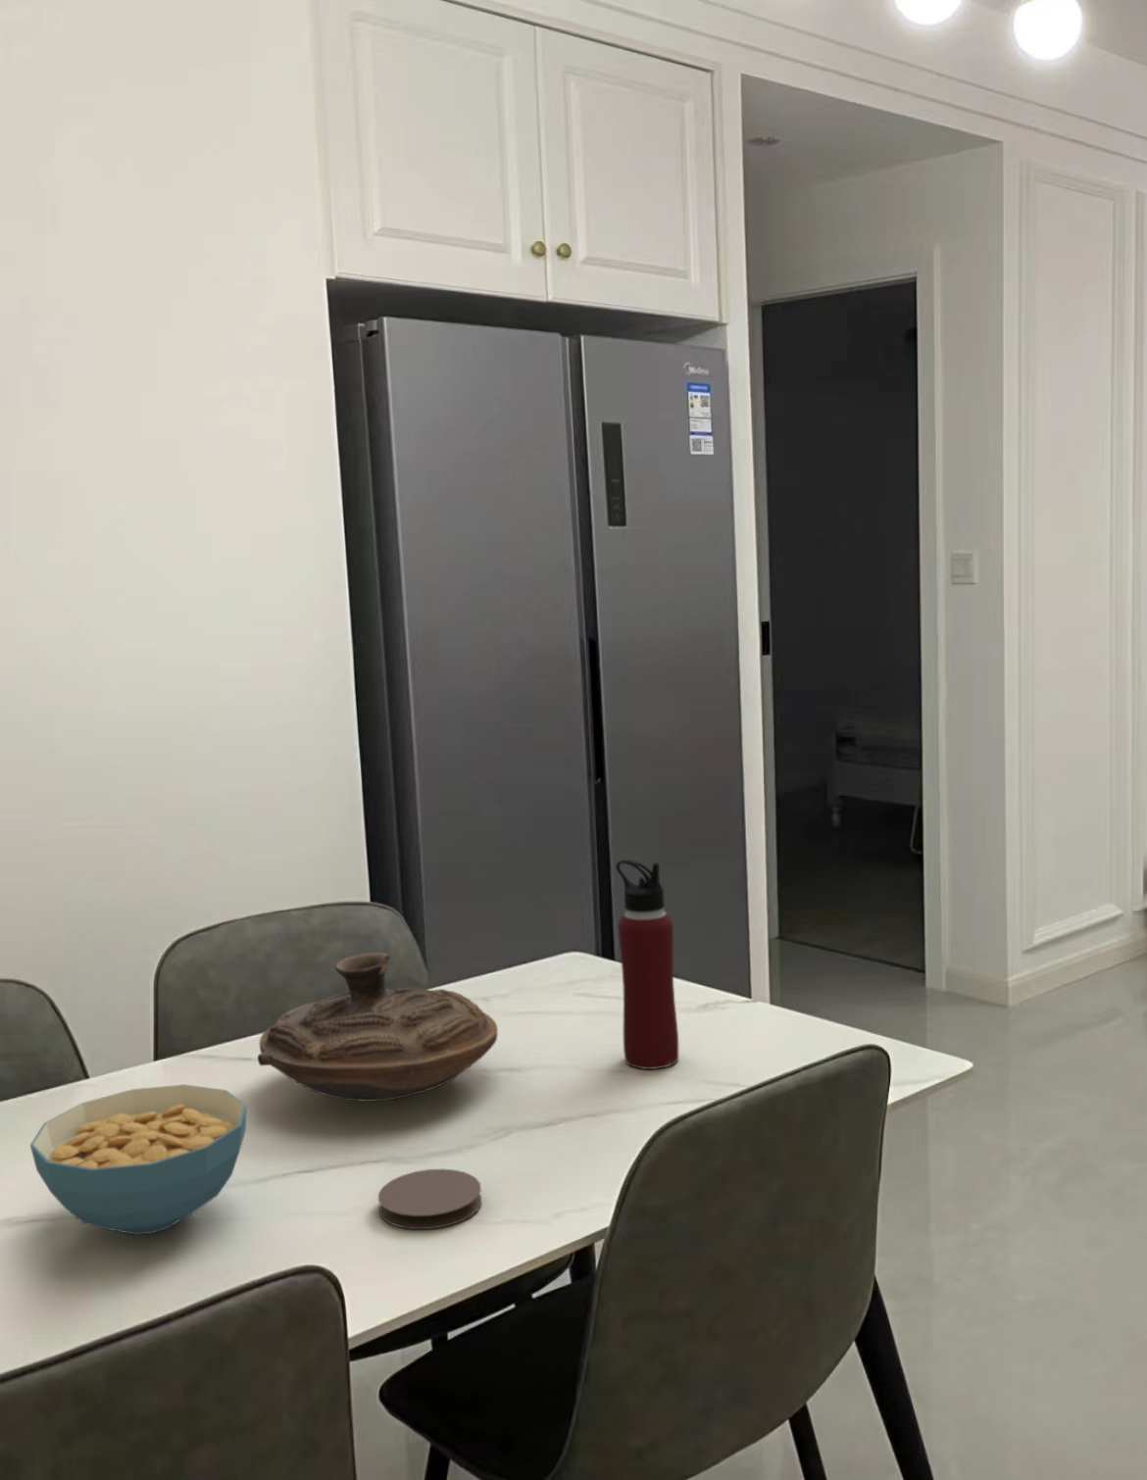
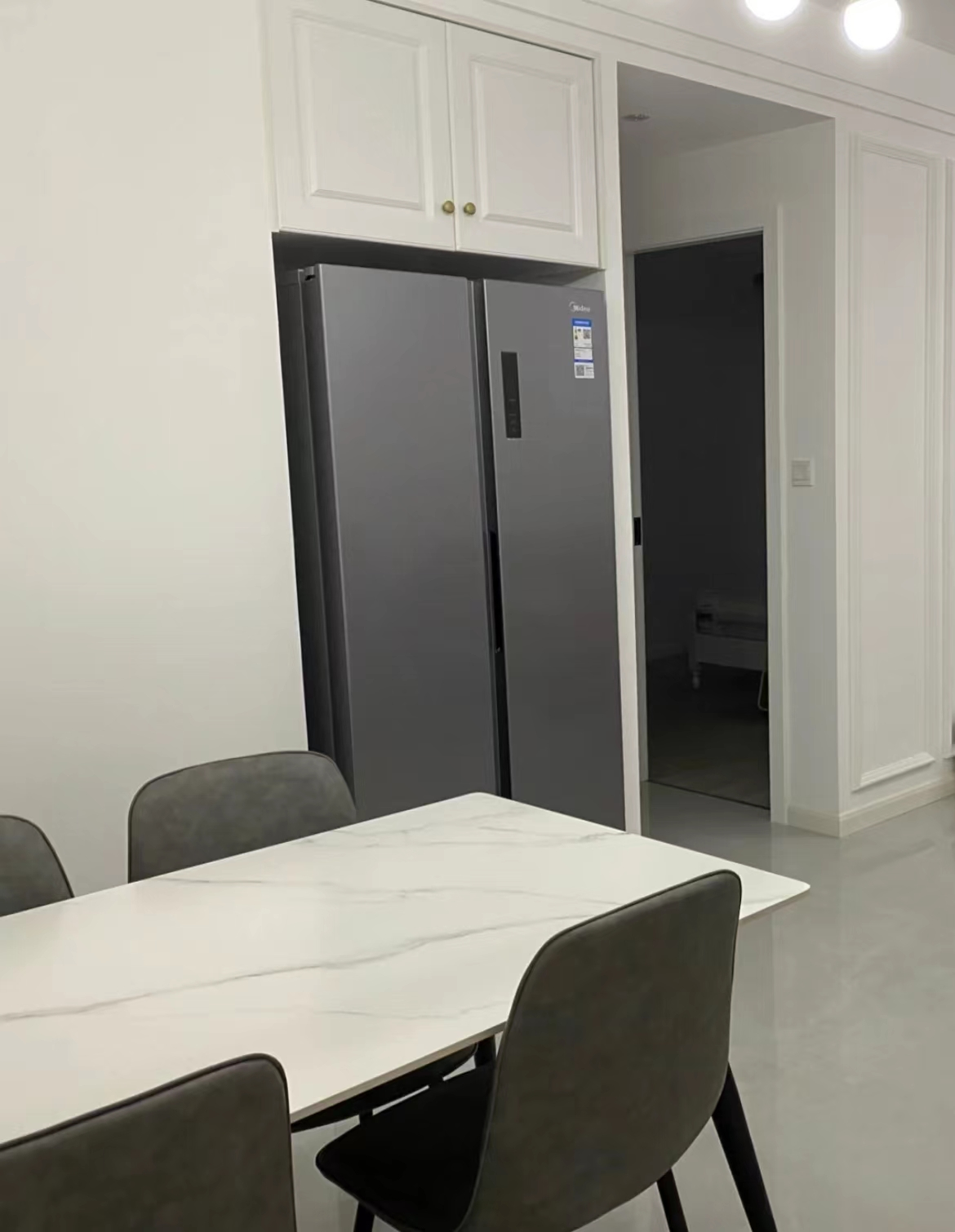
- decorative bowl [257,951,498,1103]
- coaster [377,1169,483,1230]
- cereal bowl [29,1084,249,1236]
- water bottle [616,859,680,1070]
